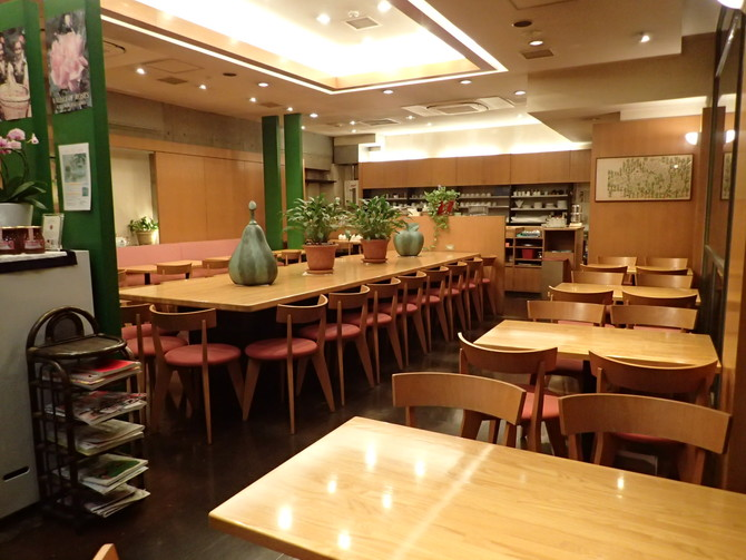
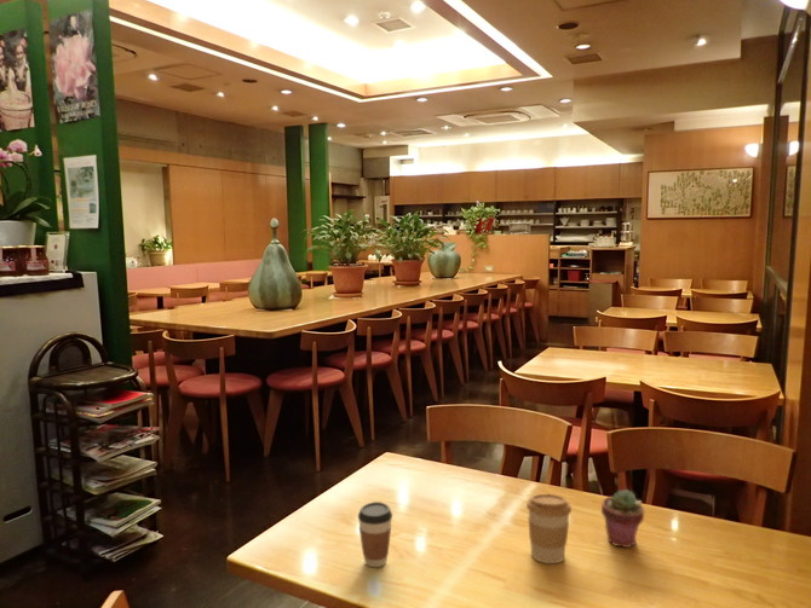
+ potted succulent [600,488,645,549]
+ coffee cup [357,500,393,568]
+ coffee cup [525,493,573,564]
